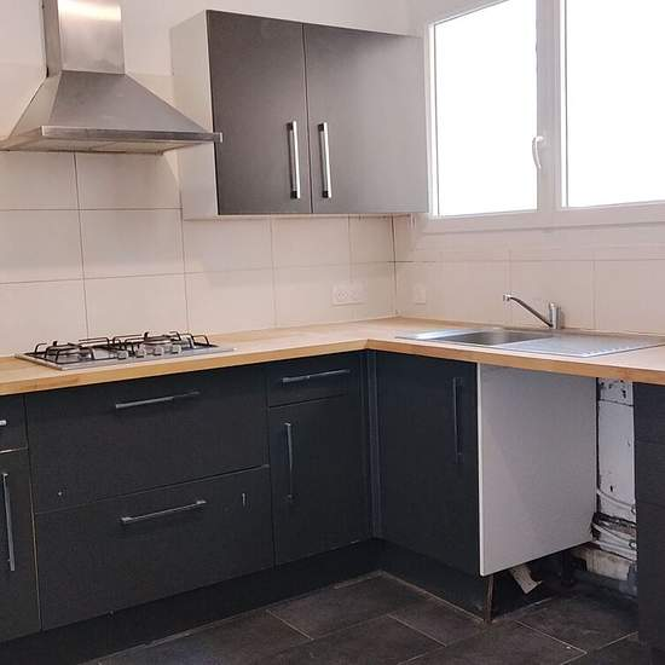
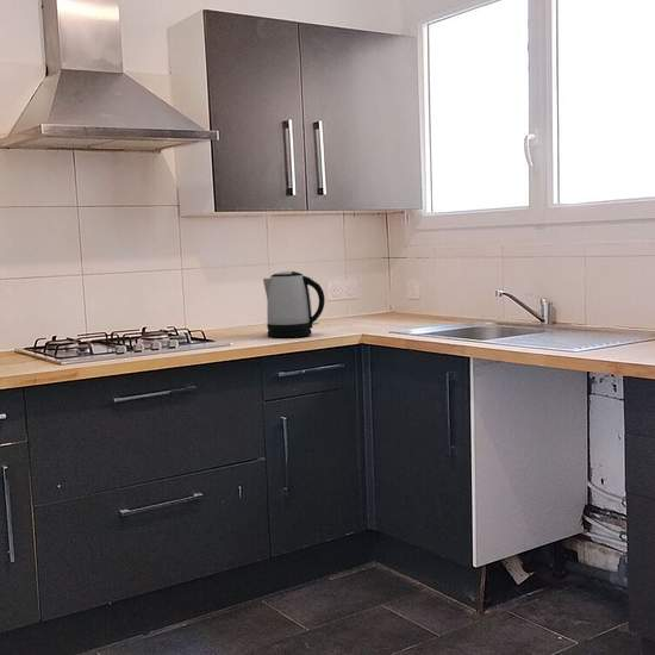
+ kettle [262,270,326,338]
